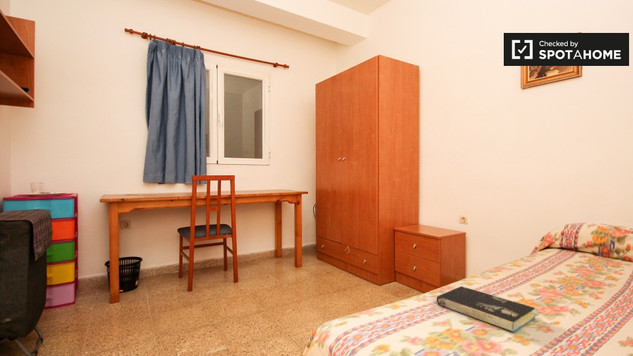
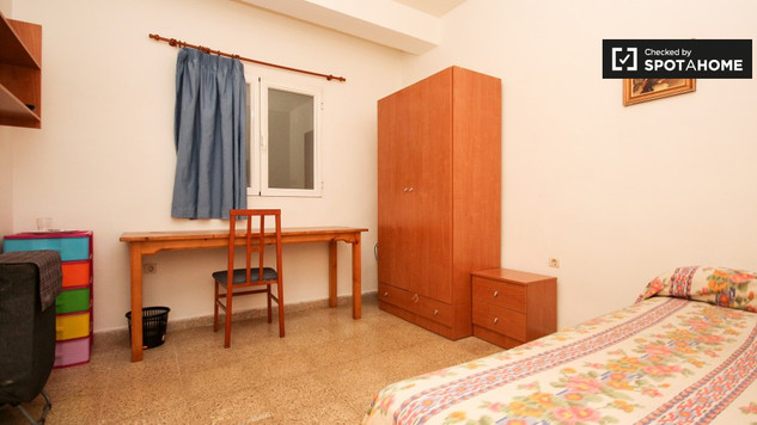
- book [436,285,536,333]
